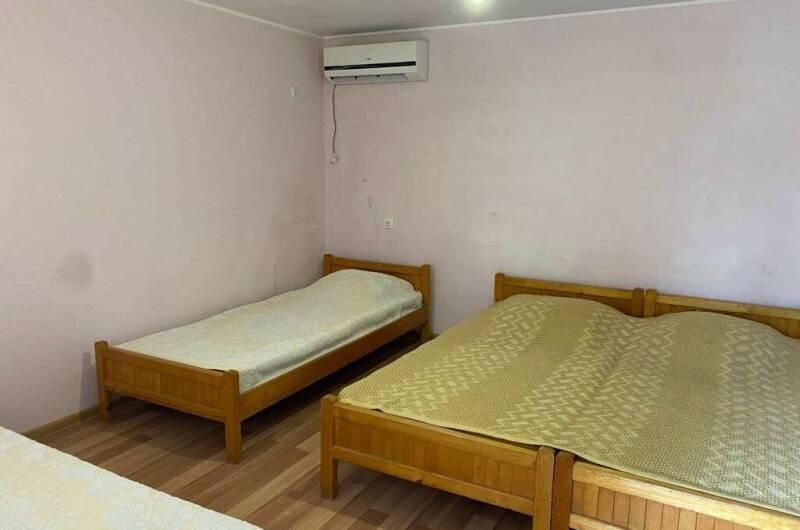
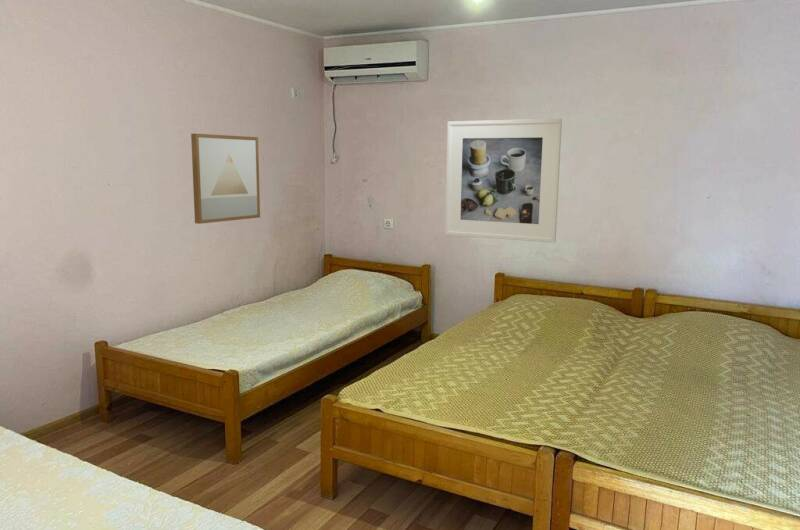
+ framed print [444,118,563,244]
+ wall art [190,133,261,225]
